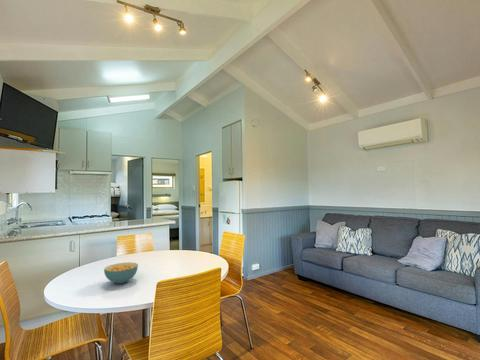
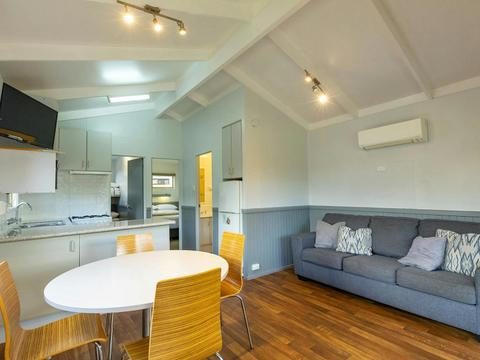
- cereal bowl [103,261,139,285]
